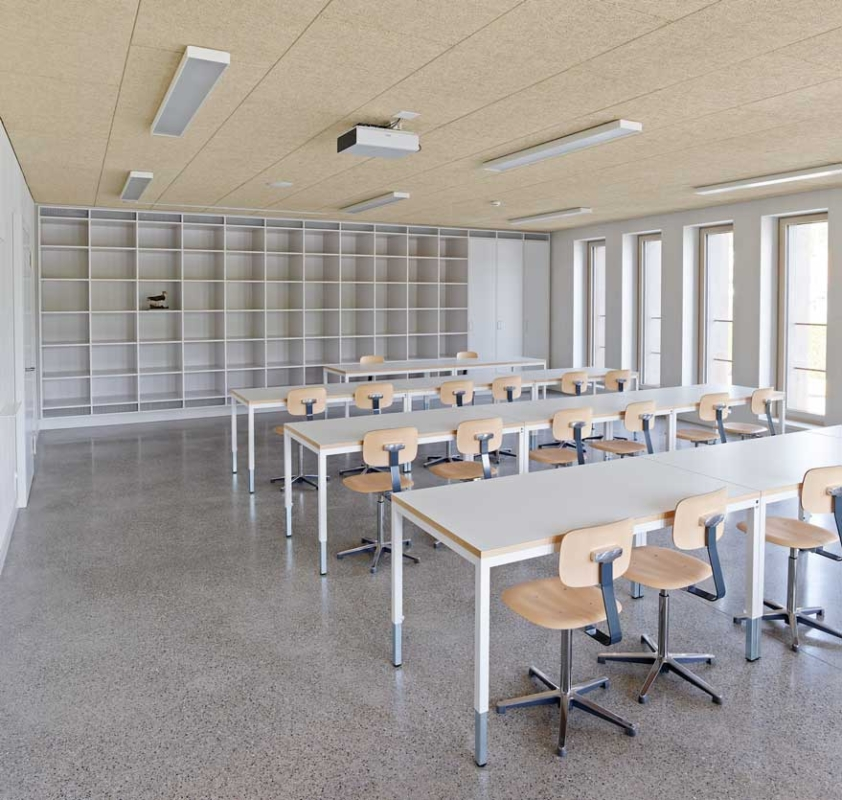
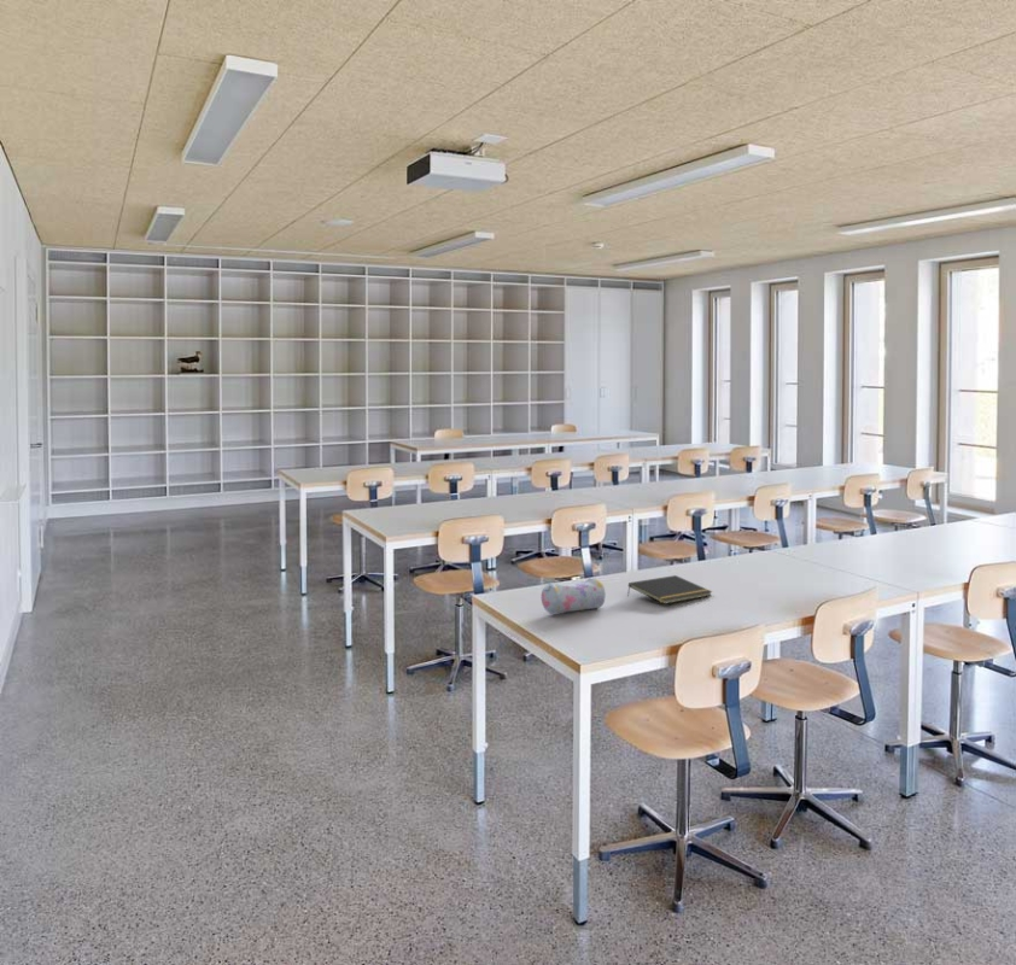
+ pencil case [541,577,607,615]
+ notepad [626,574,713,606]
